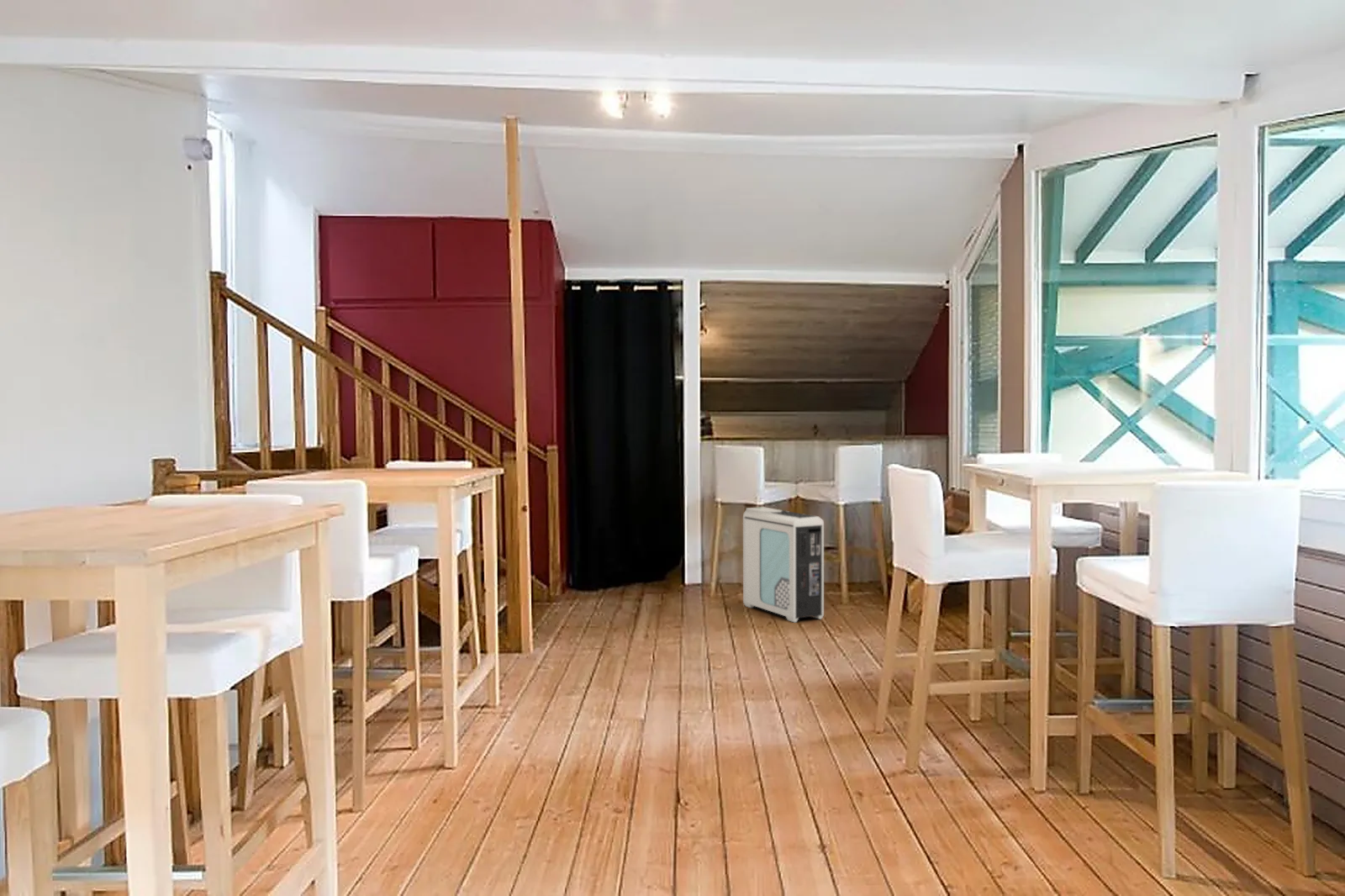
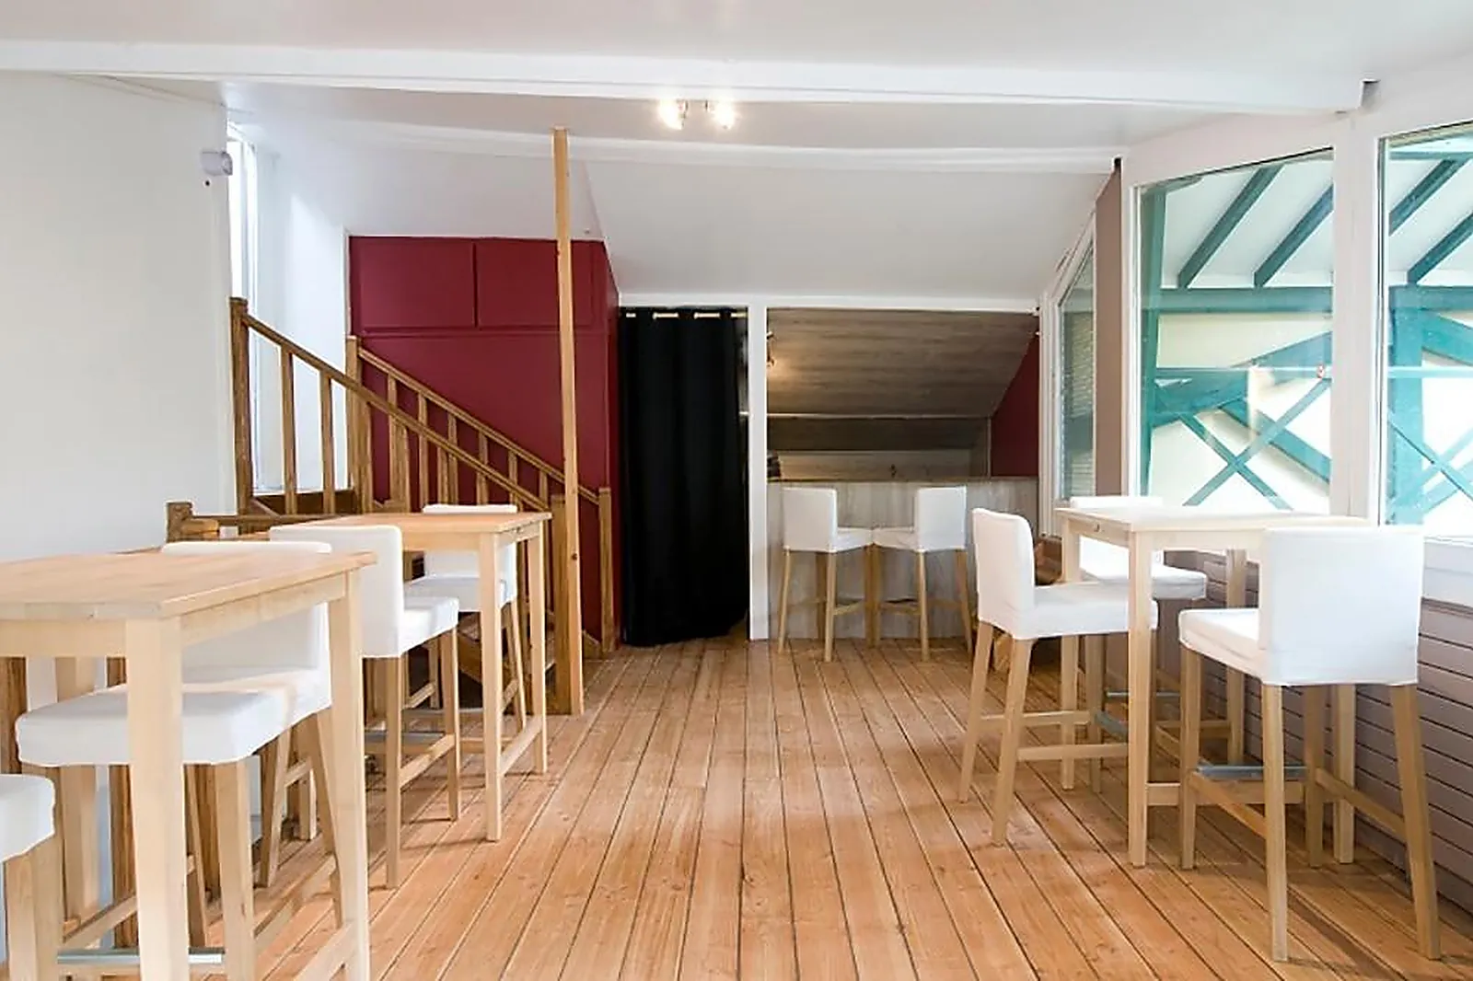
- air purifier [742,506,825,623]
